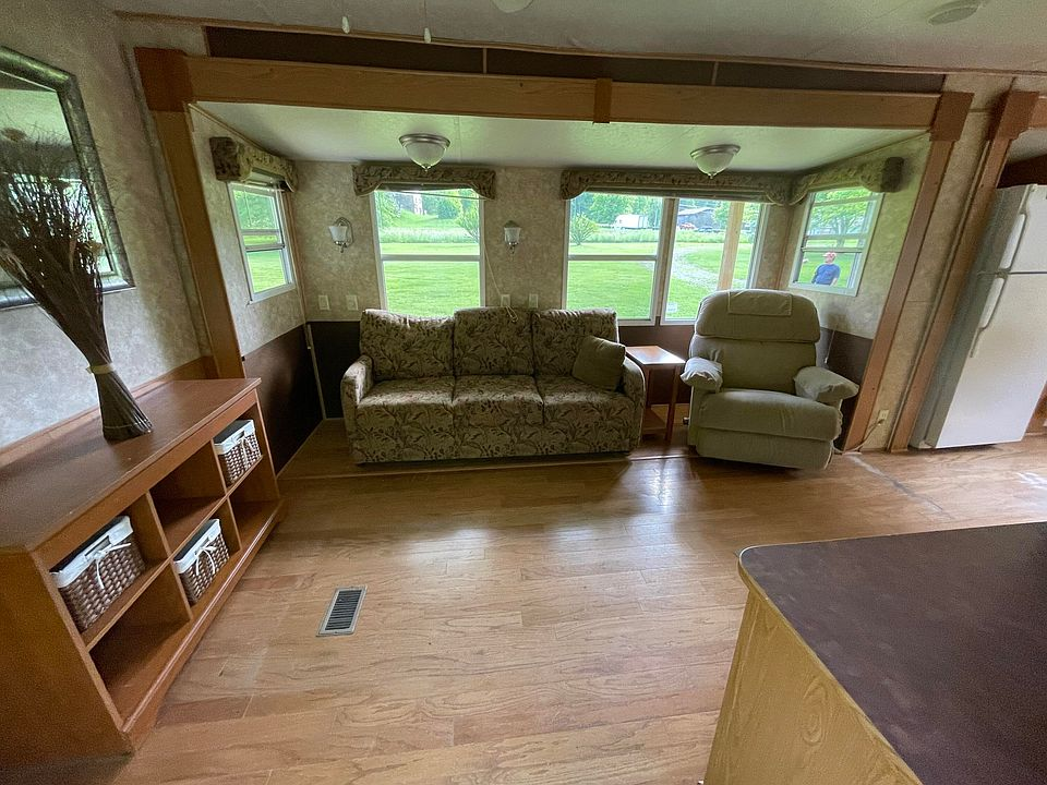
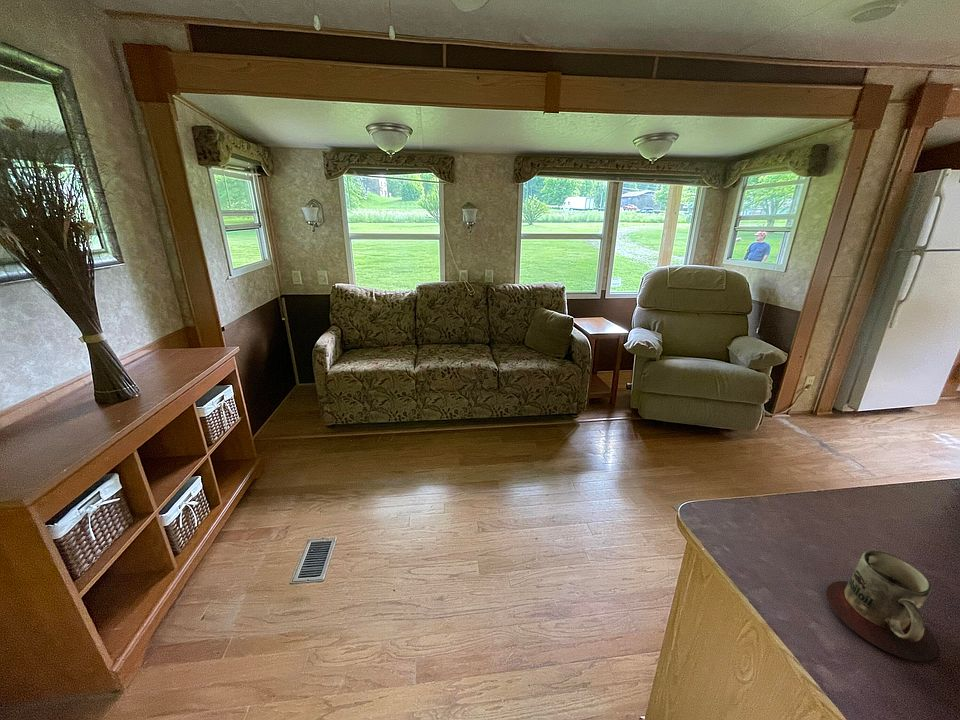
+ mug [825,550,939,663]
